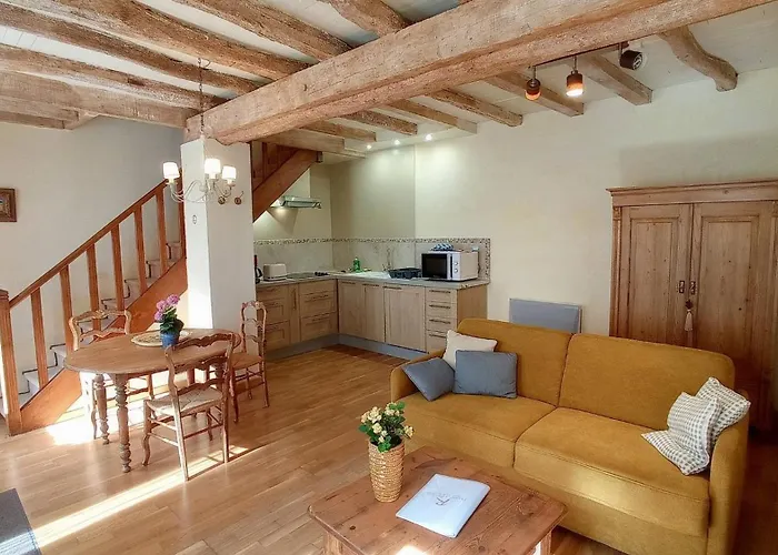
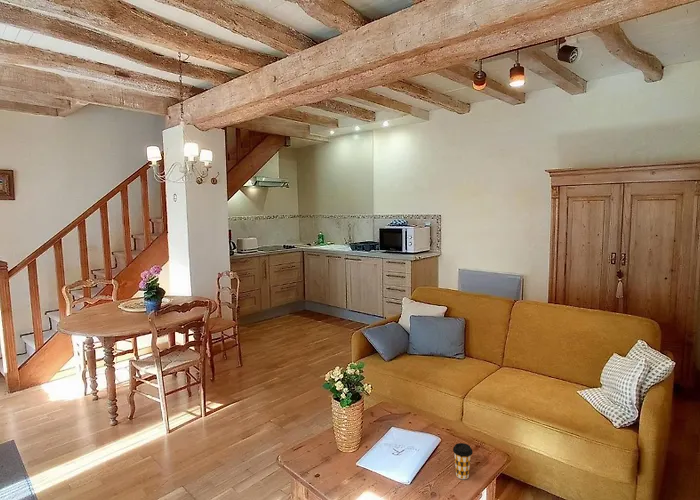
+ coffee cup [452,442,474,480]
